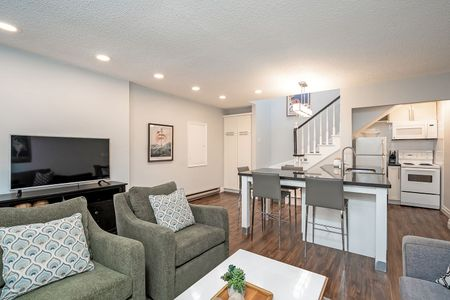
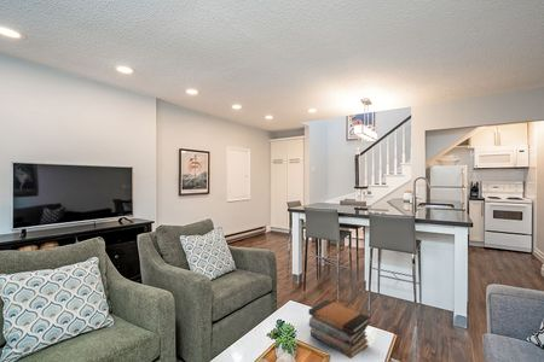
+ book stack [307,299,371,360]
